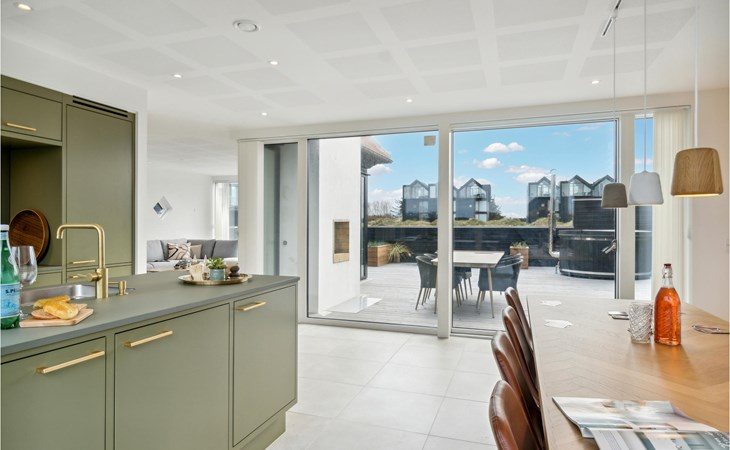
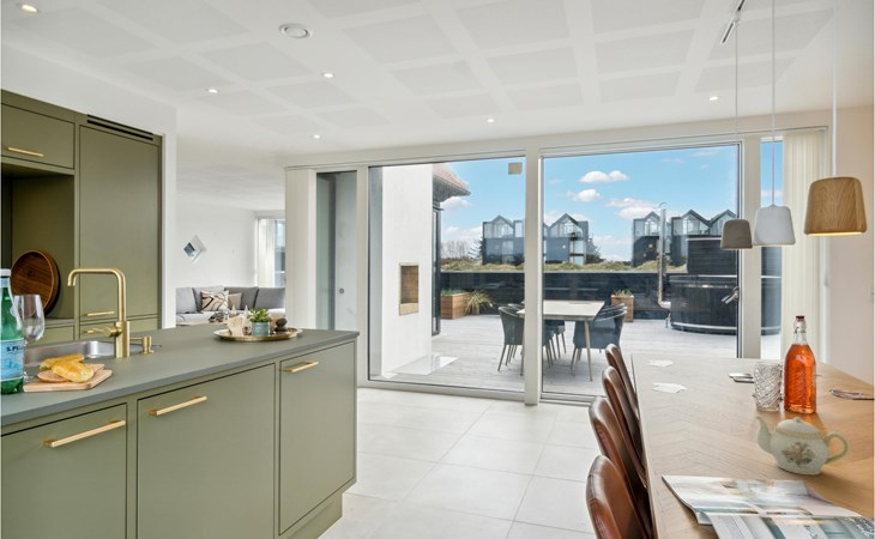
+ teapot [754,416,851,477]
